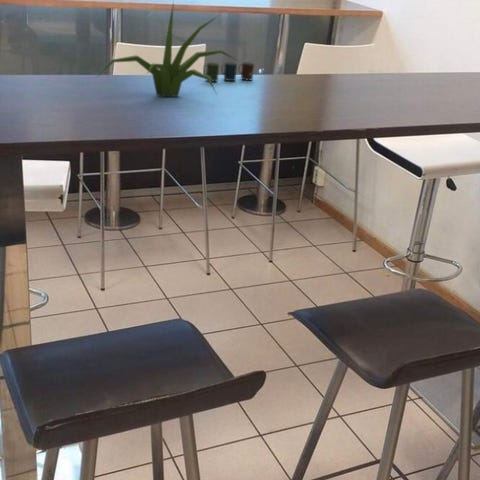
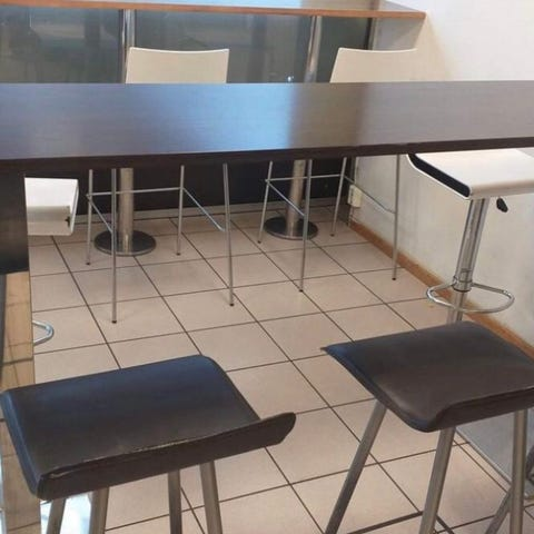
- cup [202,61,255,83]
- plant [96,0,241,98]
